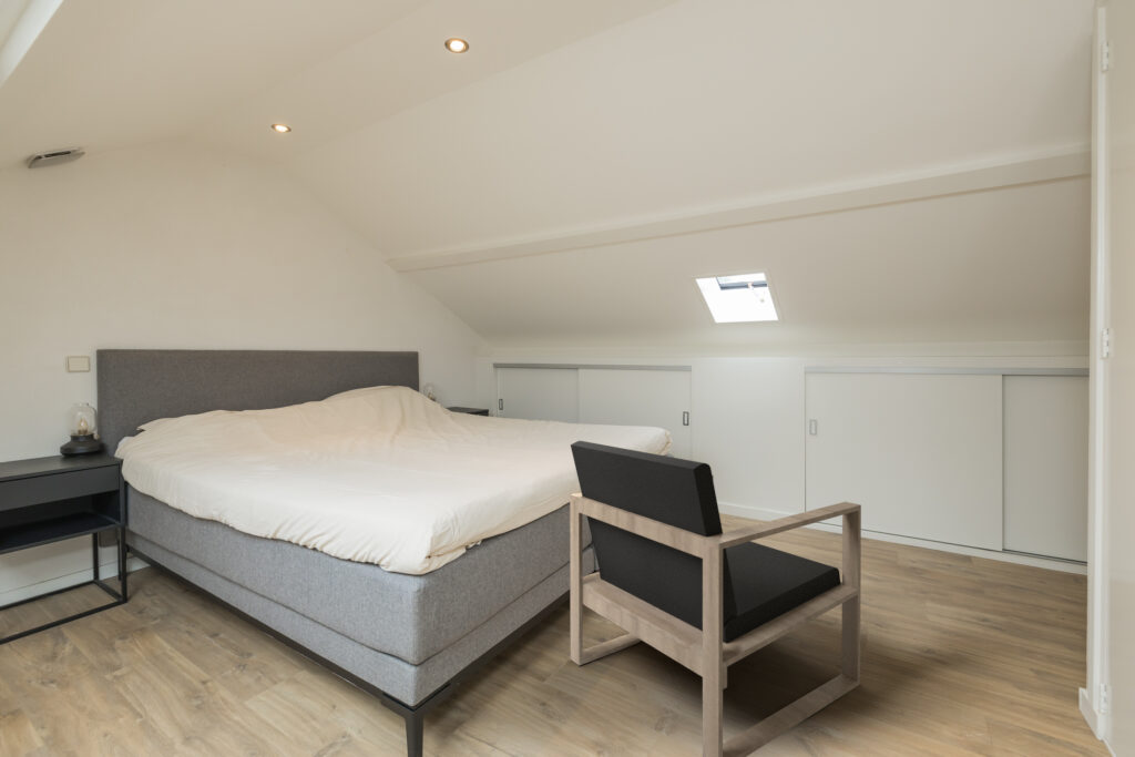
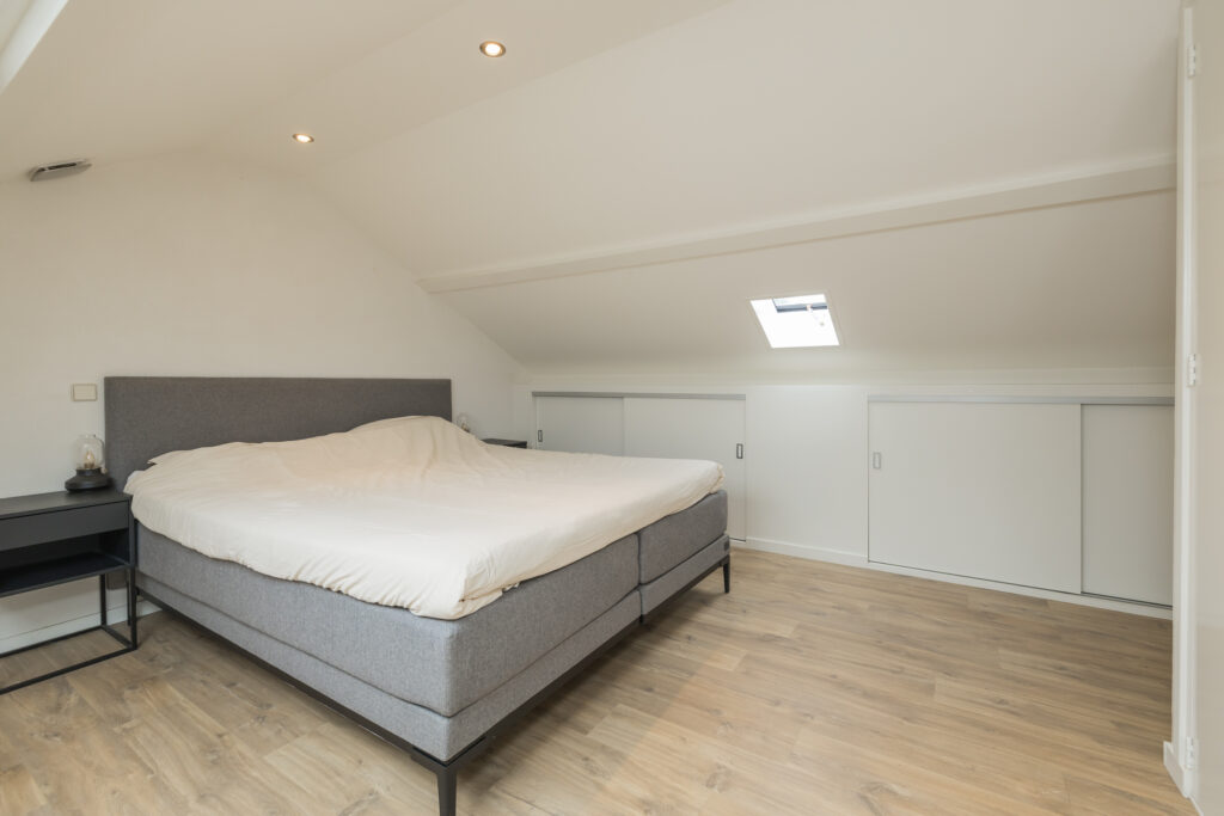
- armchair [569,440,862,757]
